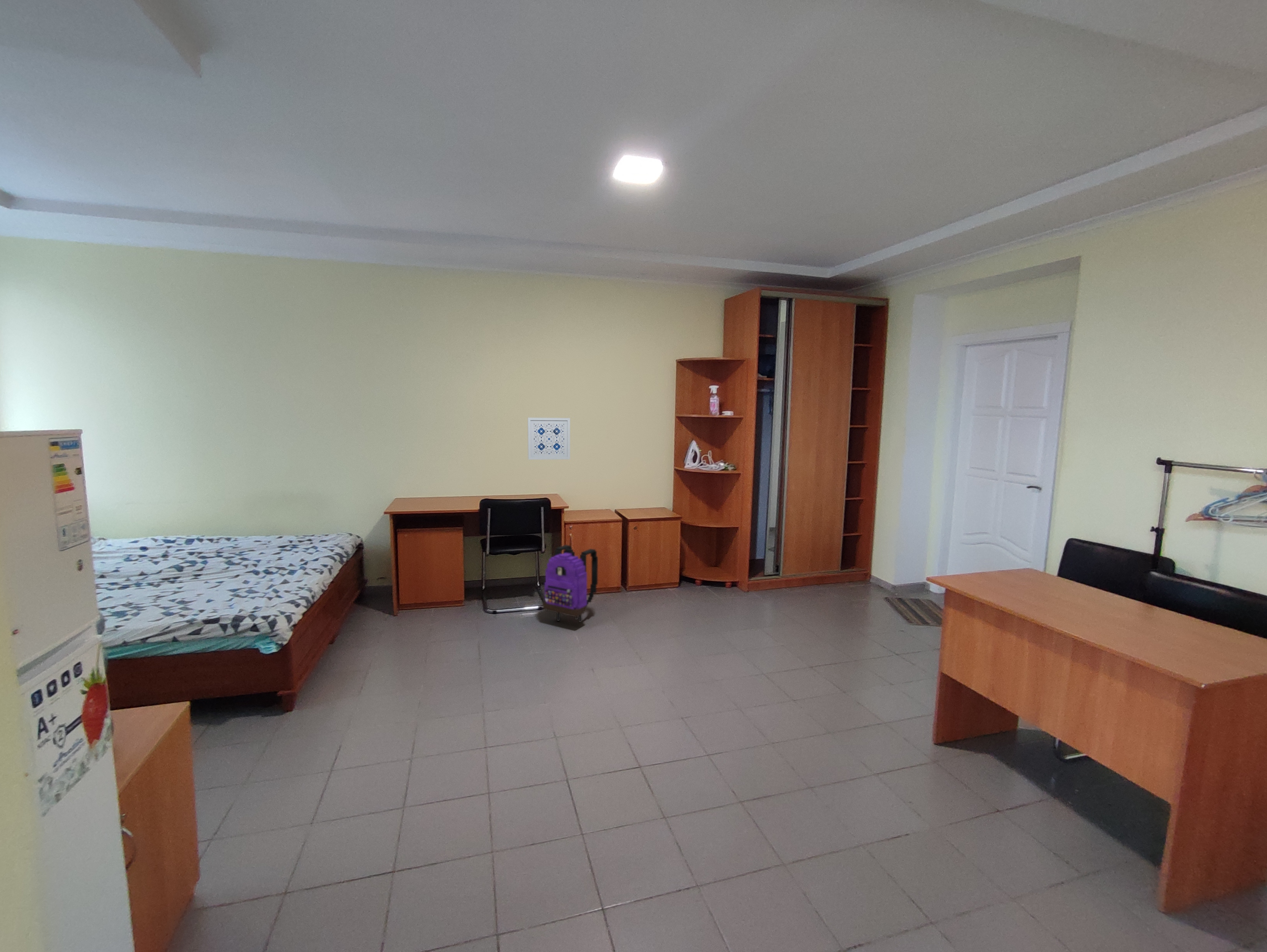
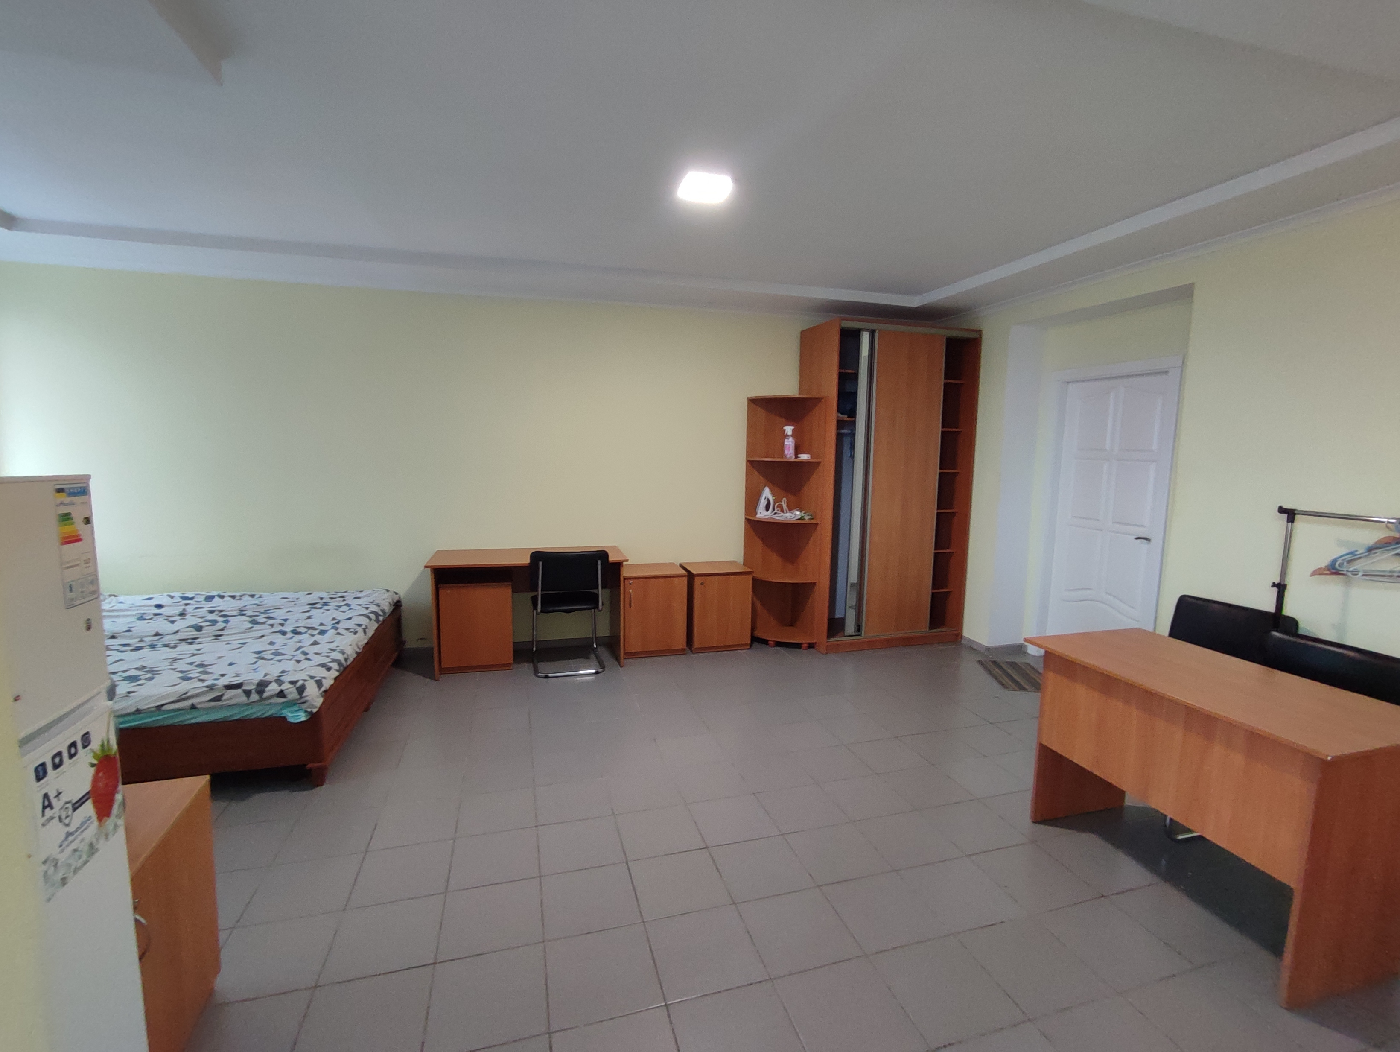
- wall art [527,417,571,460]
- backpack [543,544,598,623]
